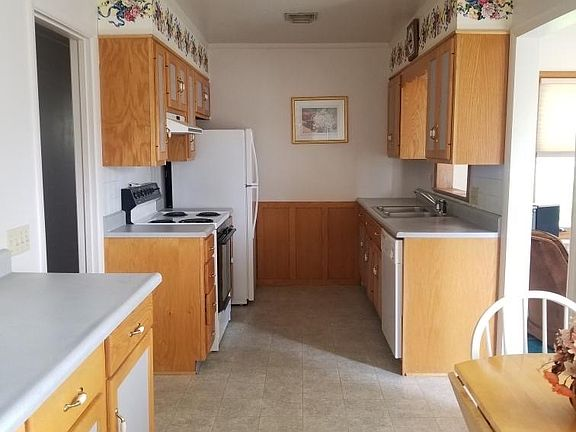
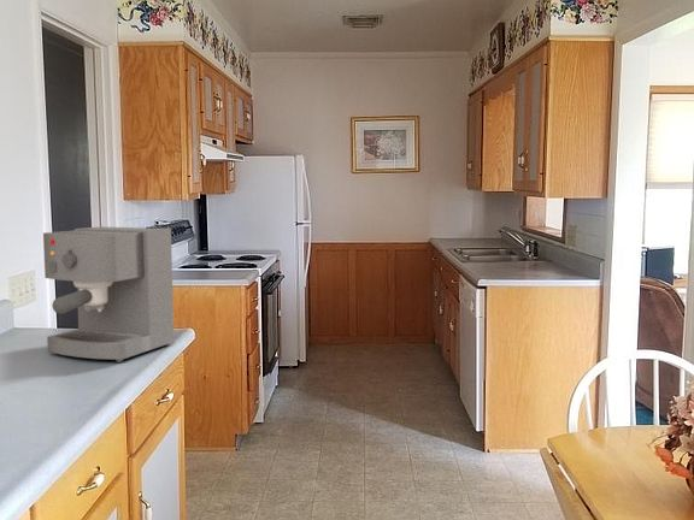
+ coffee maker [42,225,175,364]
